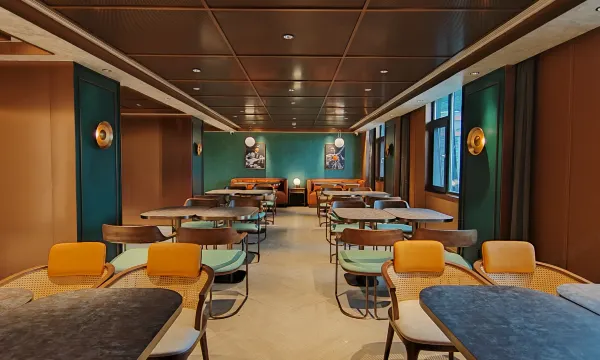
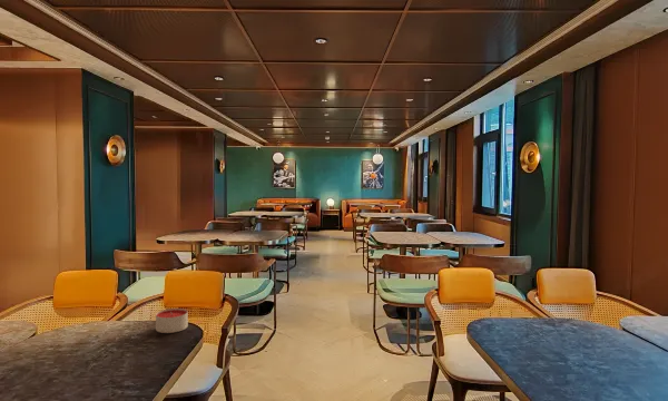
+ candle [155,307,189,334]
